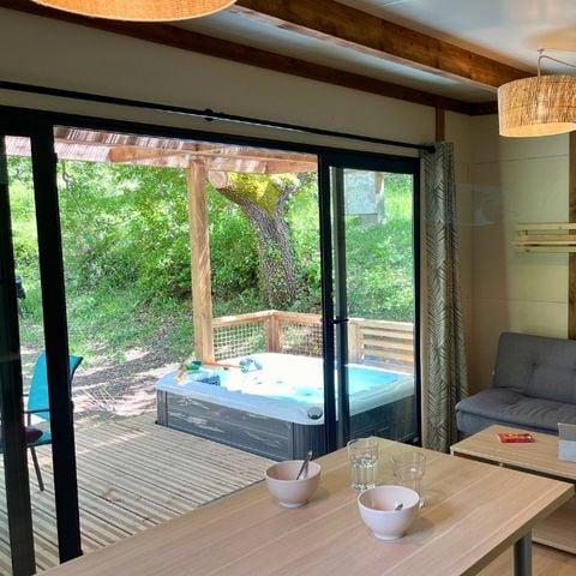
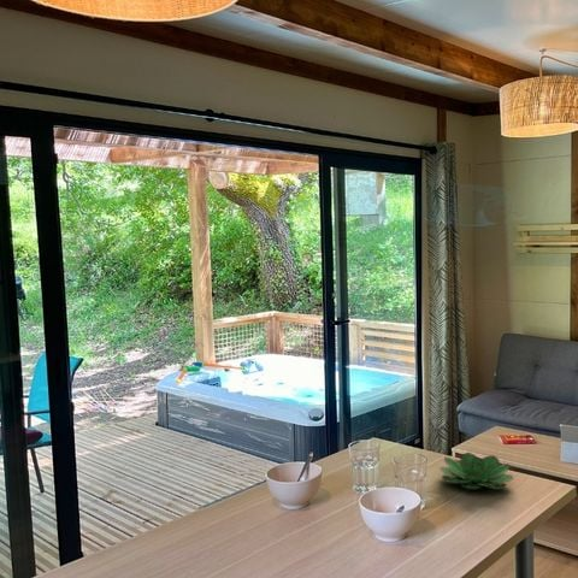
+ succulent plant [438,450,514,490]
